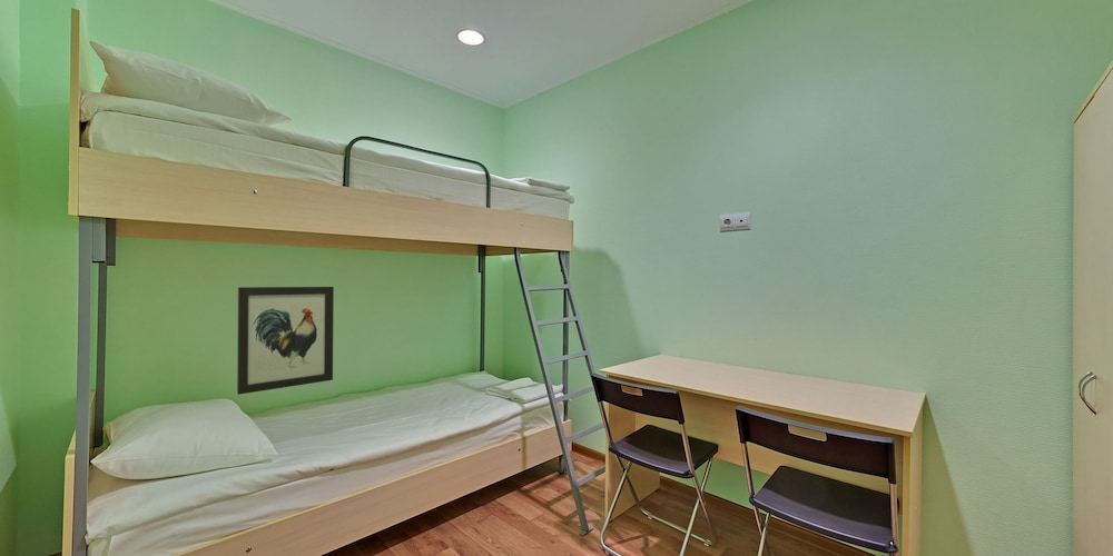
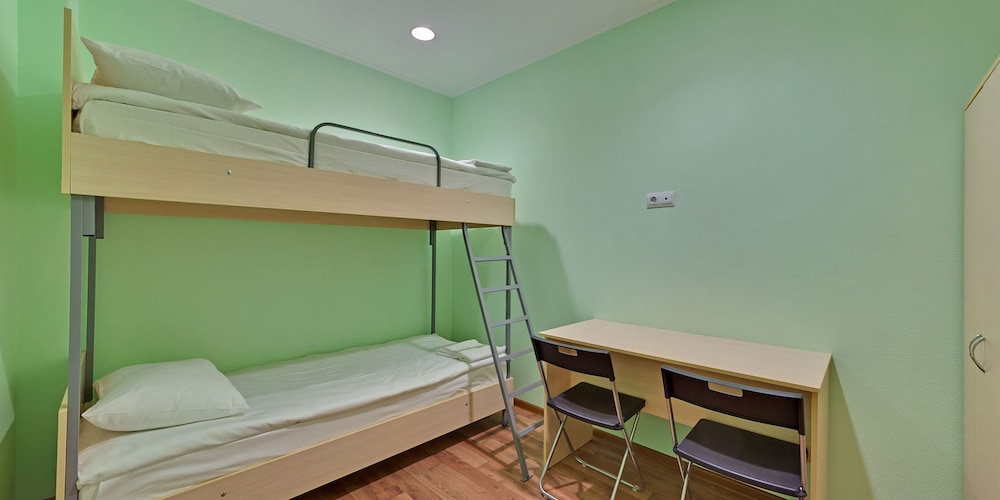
- wall art [236,286,335,396]
